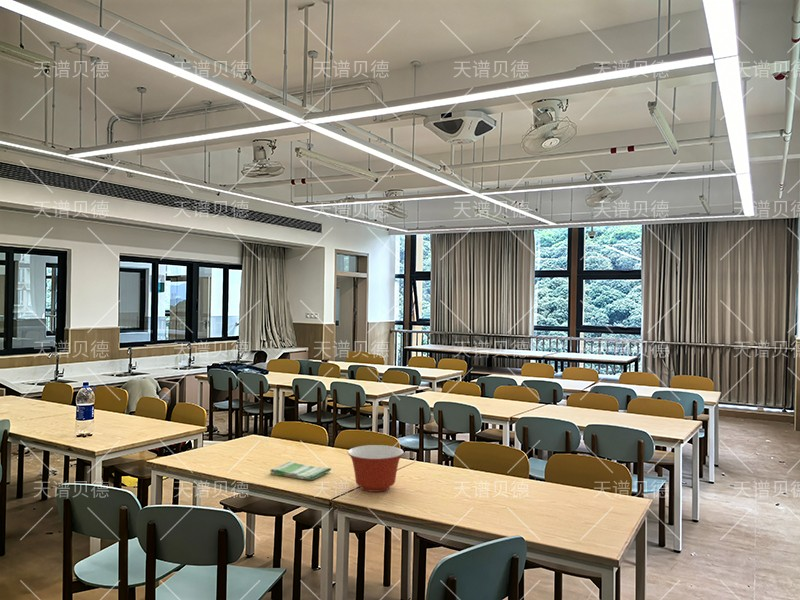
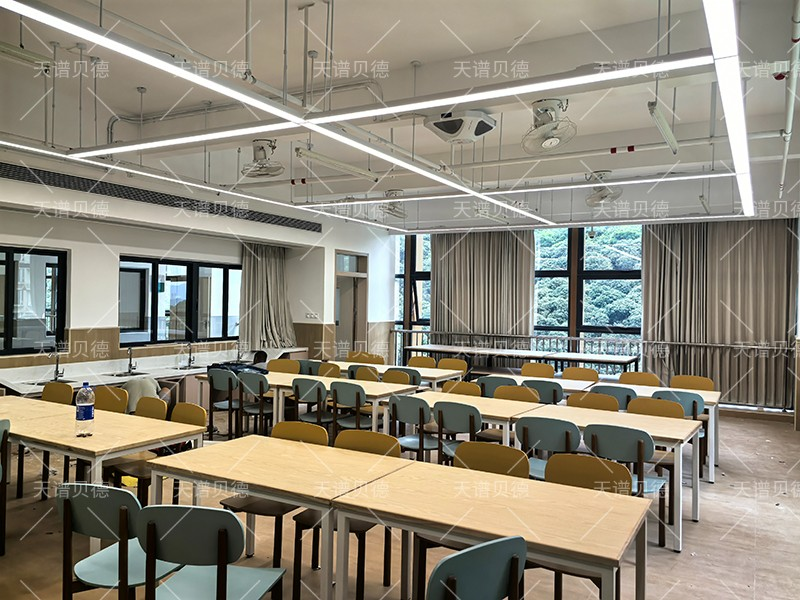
- mixing bowl [347,444,405,493]
- dish towel [269,460,332,481]
